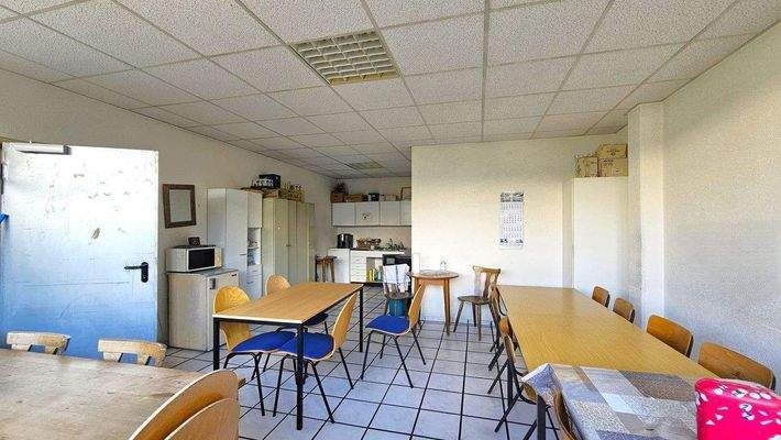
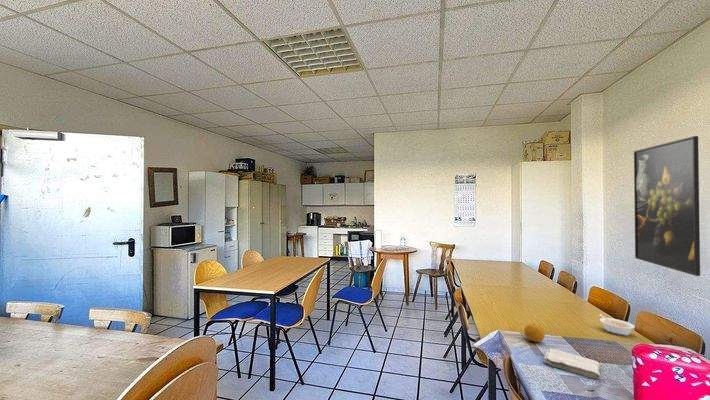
+ legume [598,313,636,337]
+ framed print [633,135,701,277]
+ washcloth [543,347,601,379]
+ fruit [523,322,546,343]
